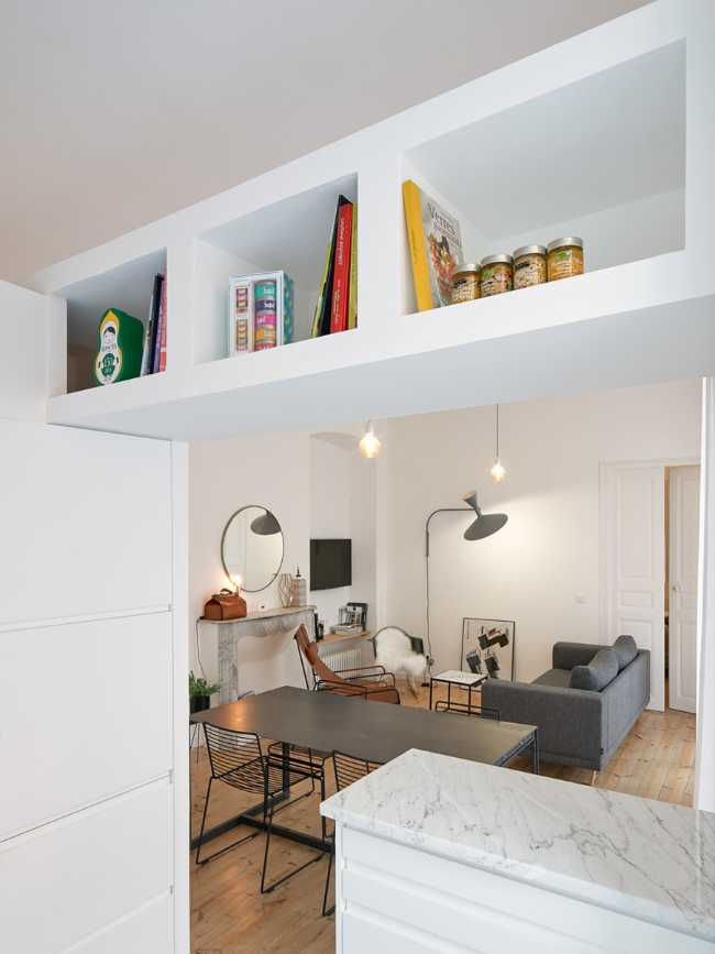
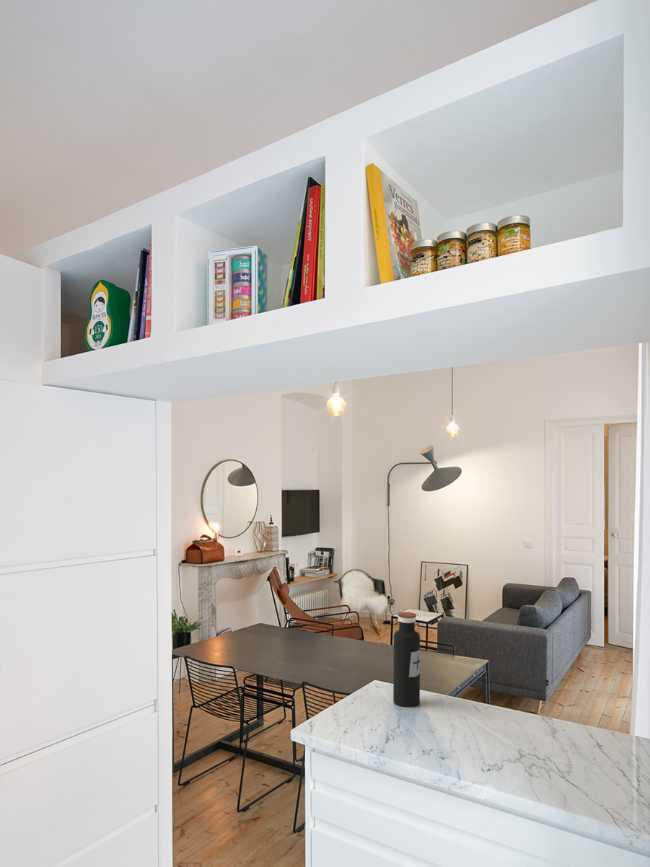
+ water bottle [392,611,421,708]
